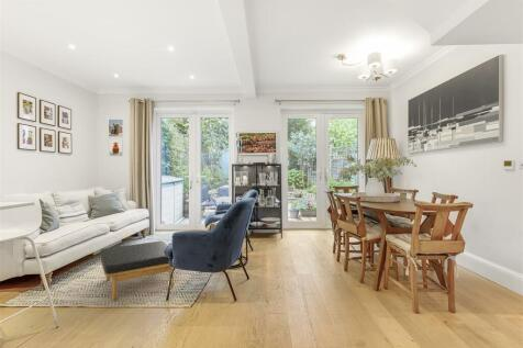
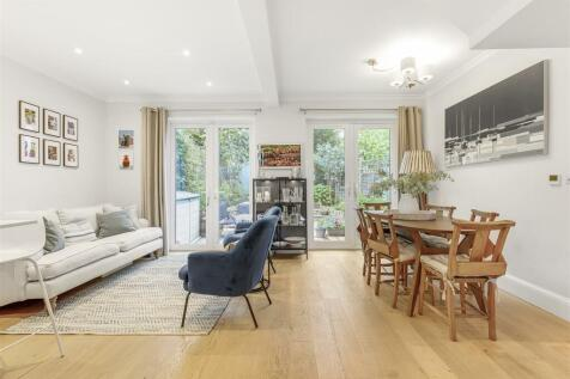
- ottoman [99,240,175,301]
